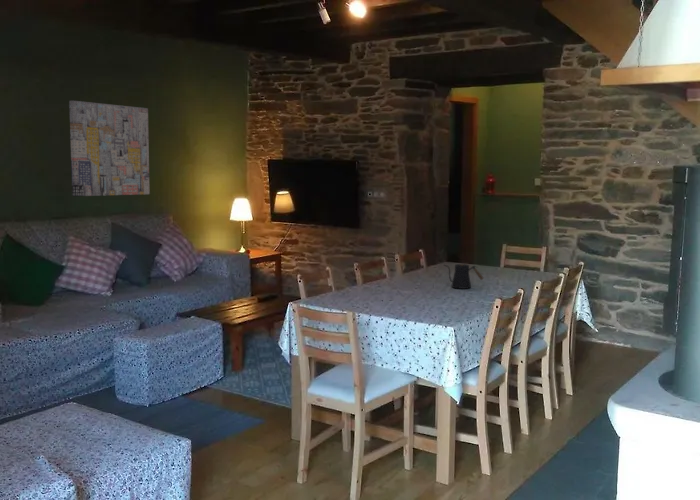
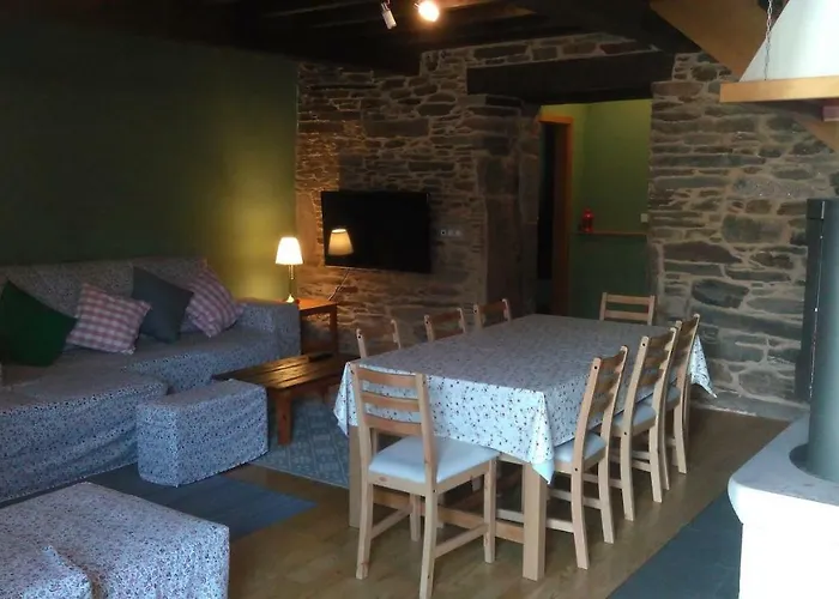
- wall art [68,100,151,197]
- kettle [442,263,484,290]
